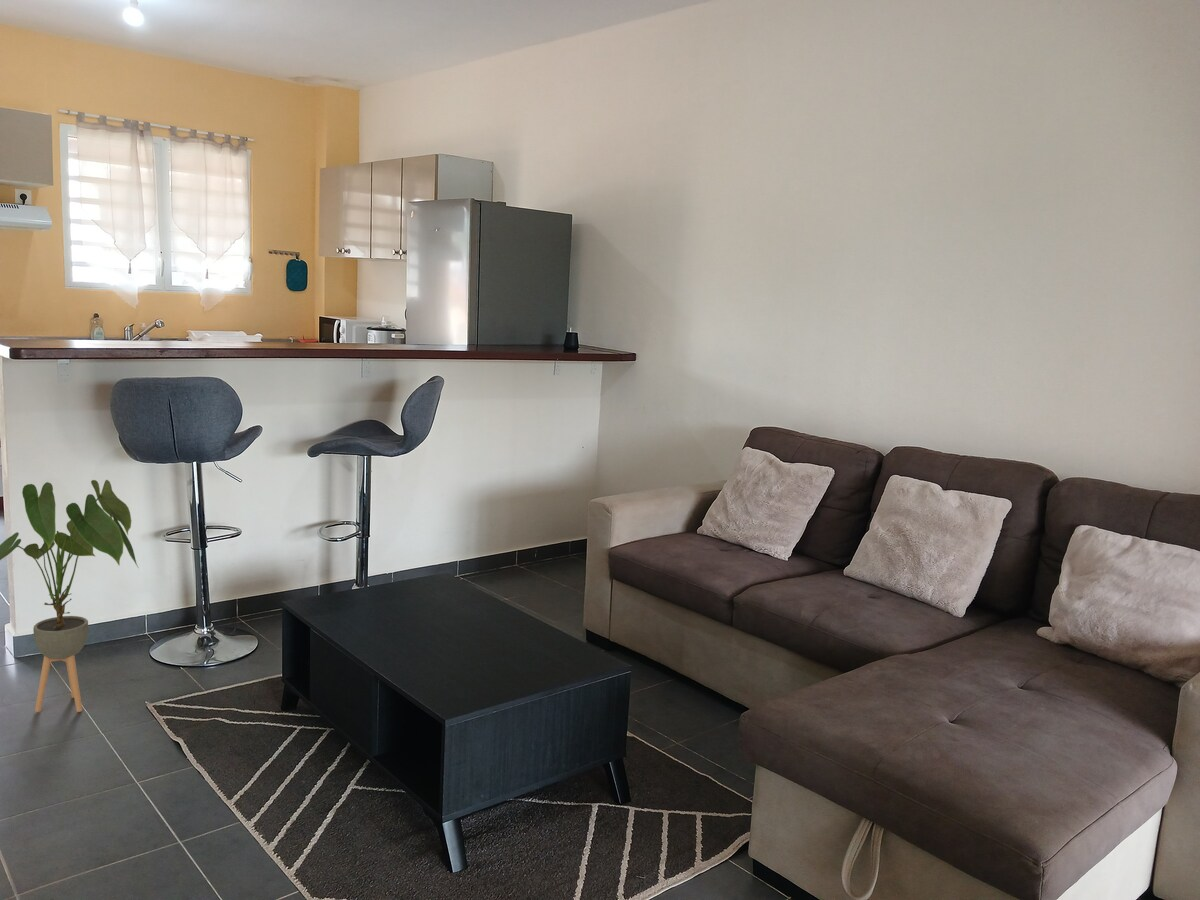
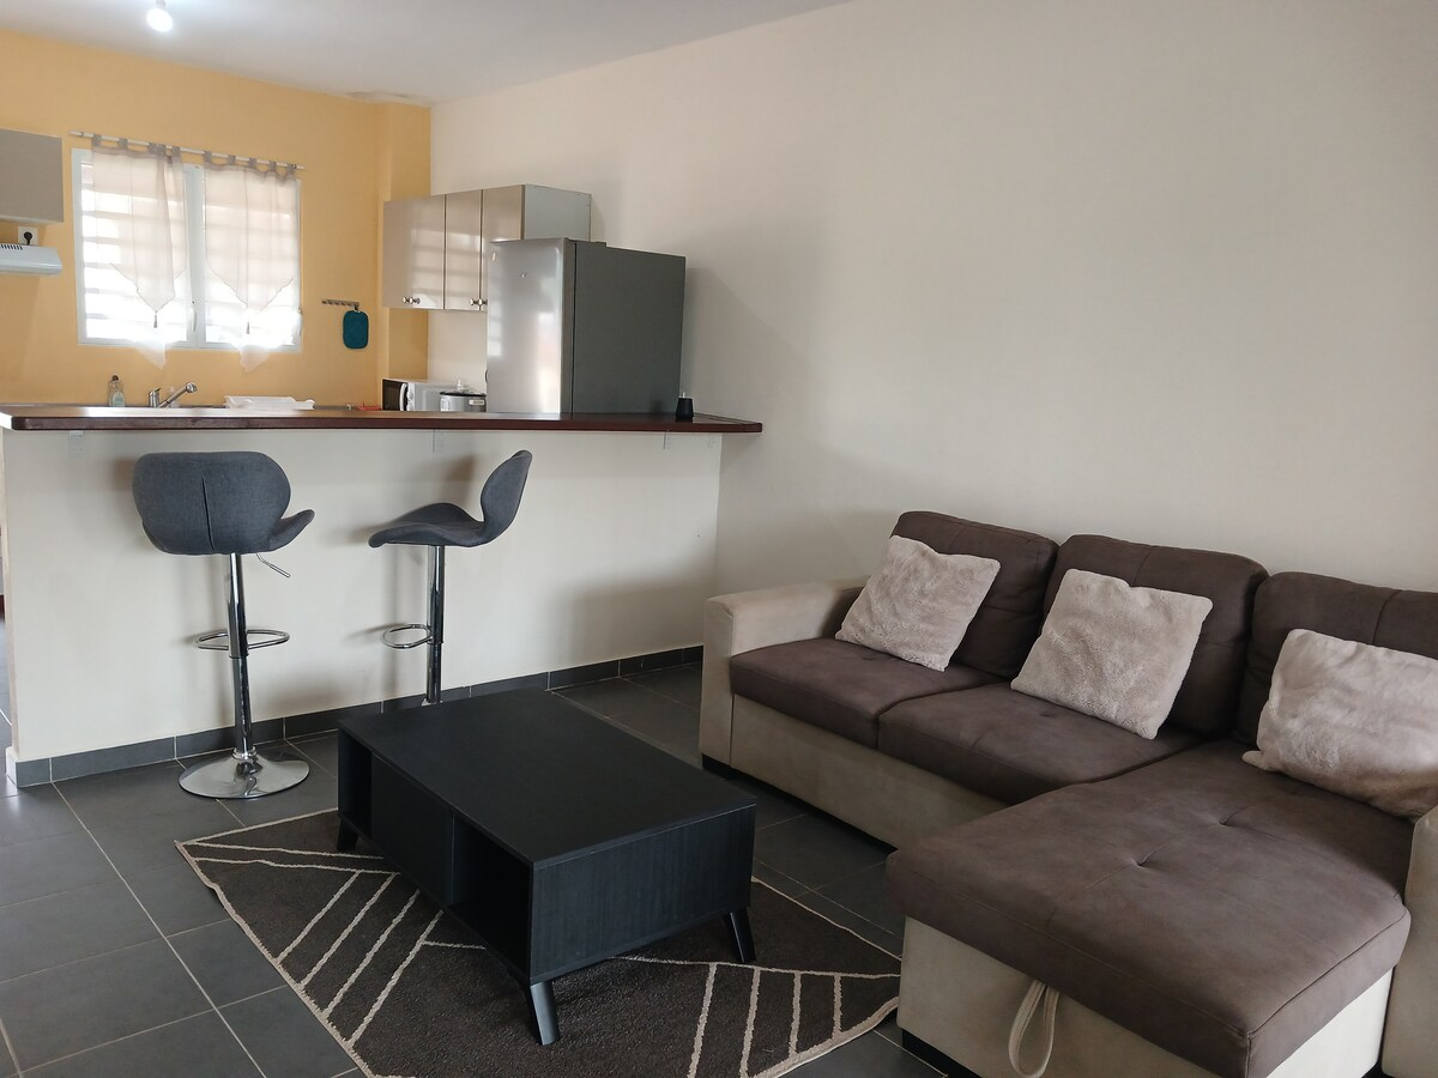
- house plant [0,479,139,713]
